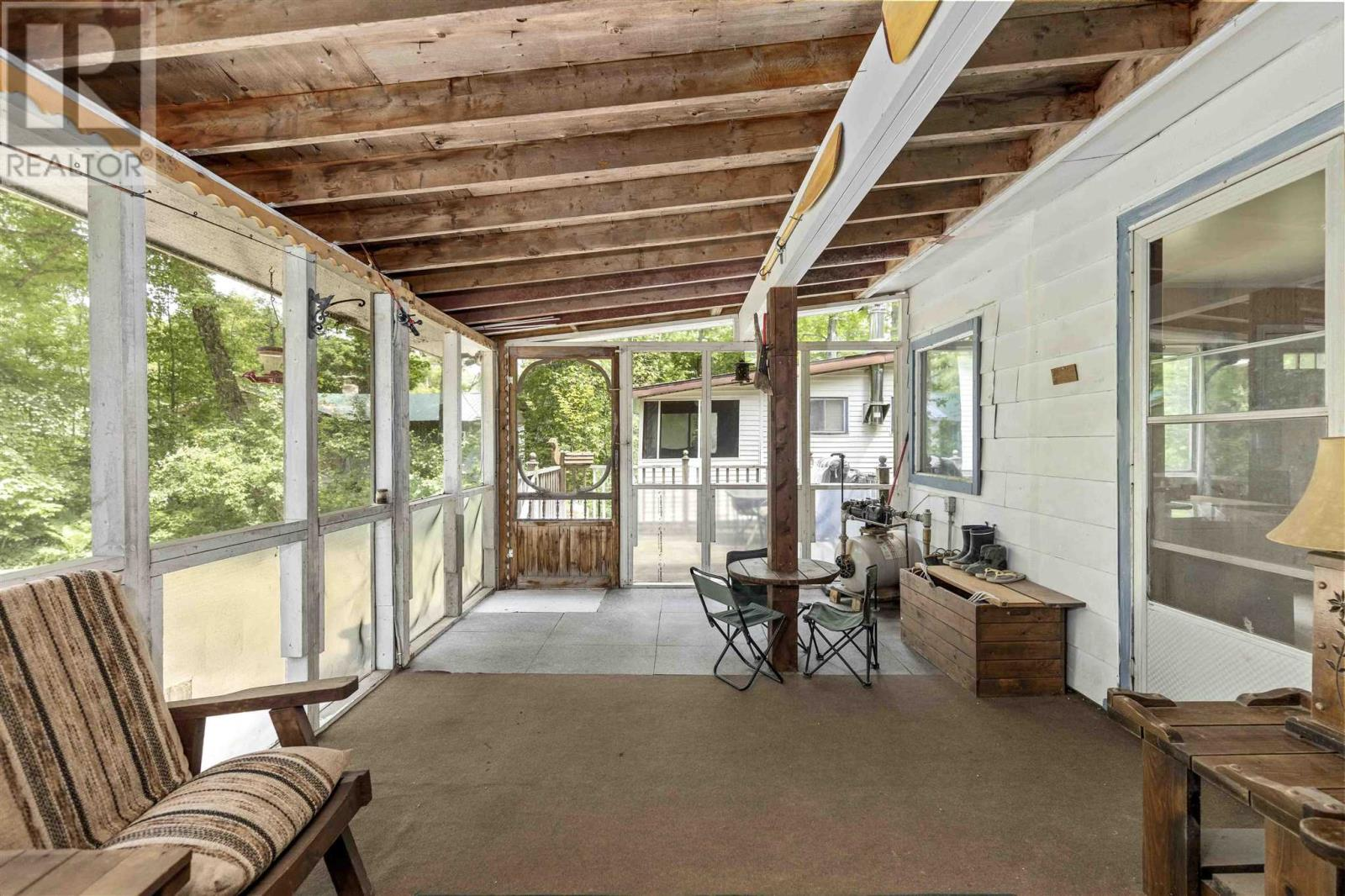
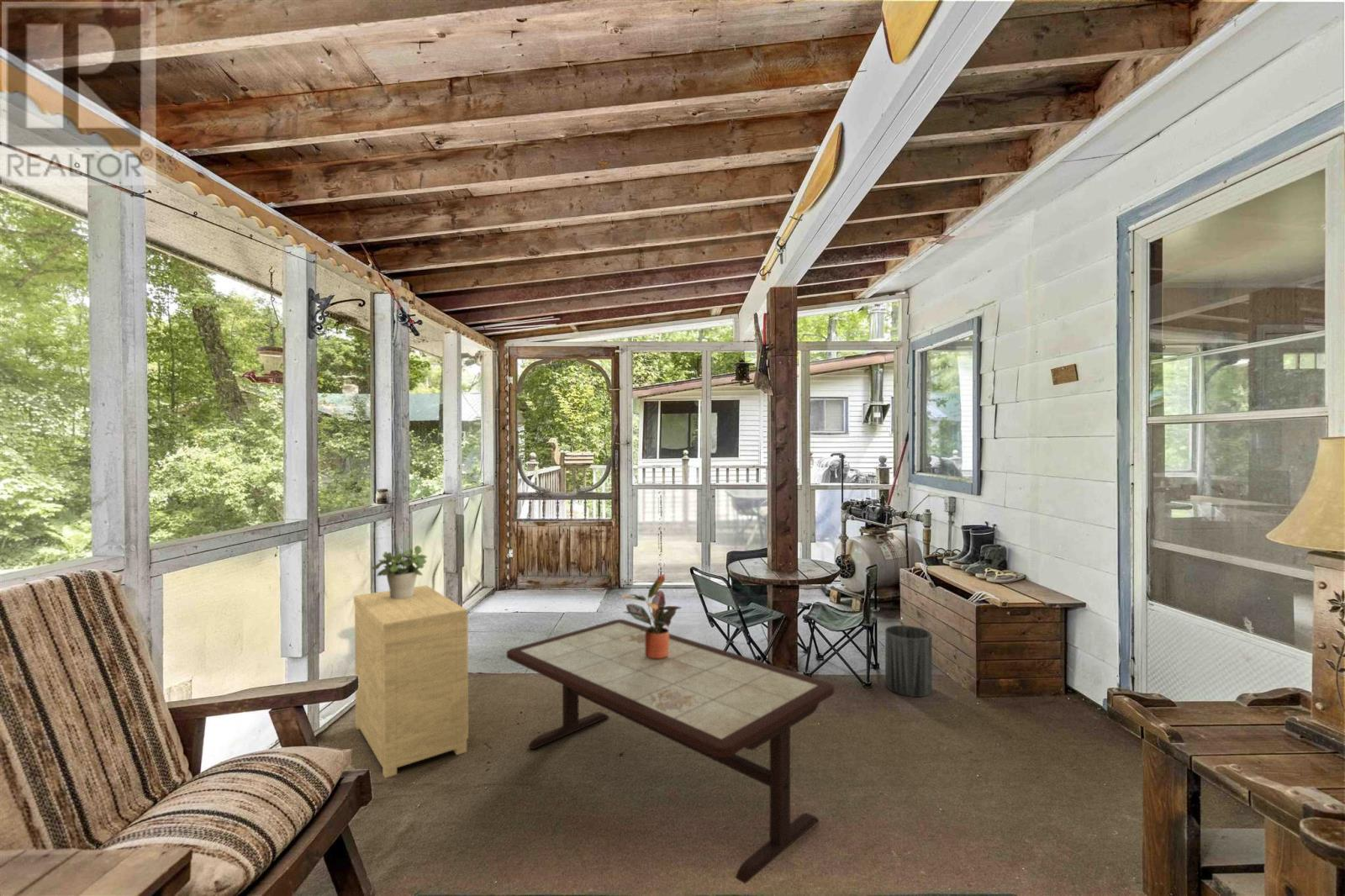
+ potted plant [371,545,428,598]
+ coffee table [506,619,835,884]
+ potted plant [620,572,683,658]
+ side table [353,584,469,778]
+ trash can [884,625,933,698]
